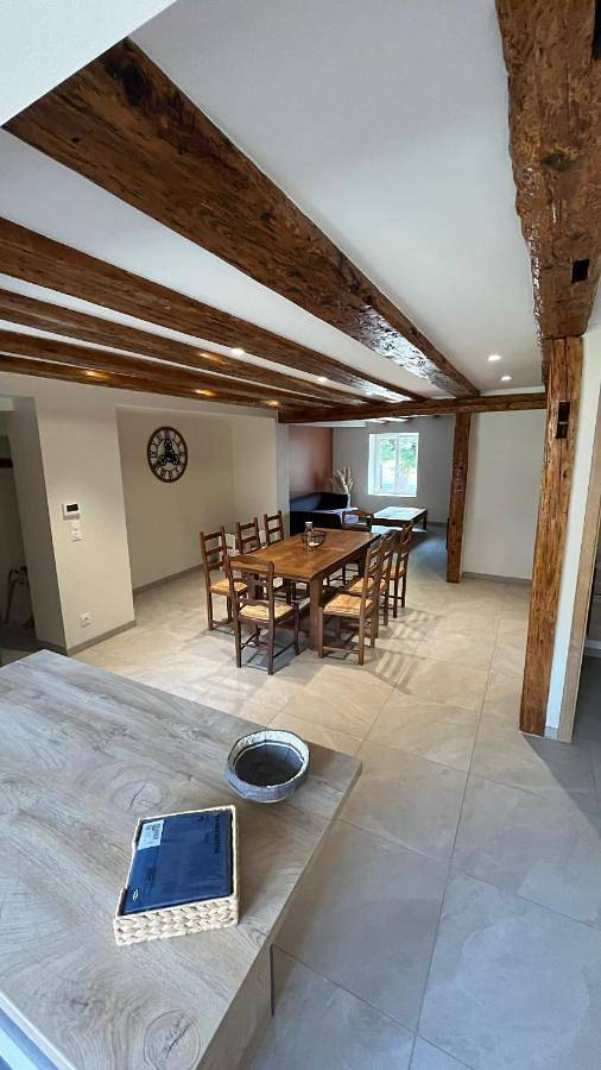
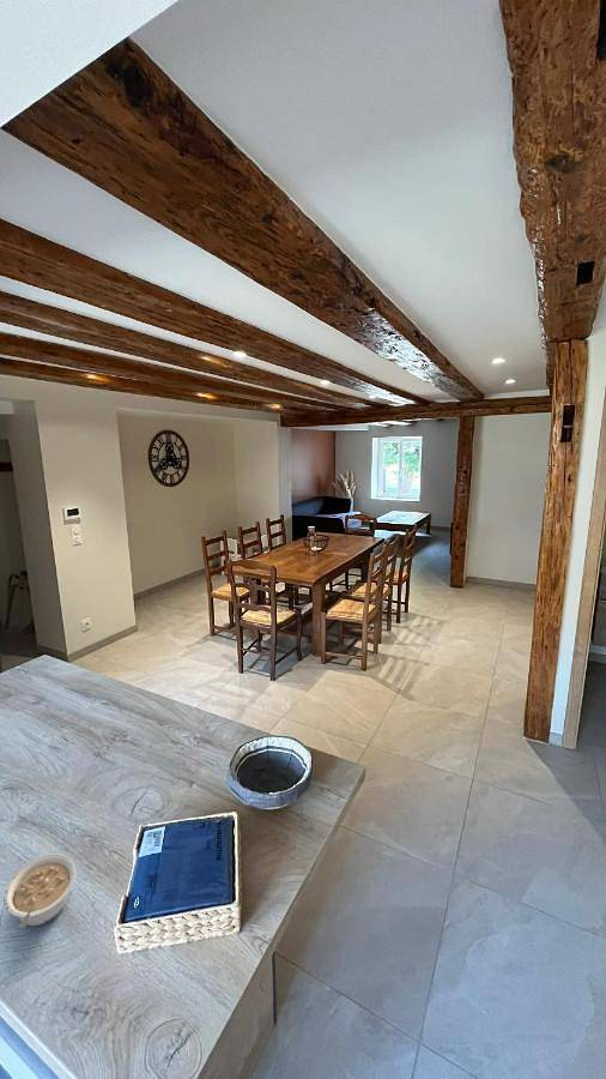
+ legume [2,852,77,929]
